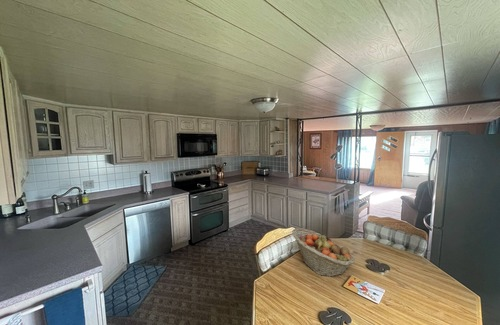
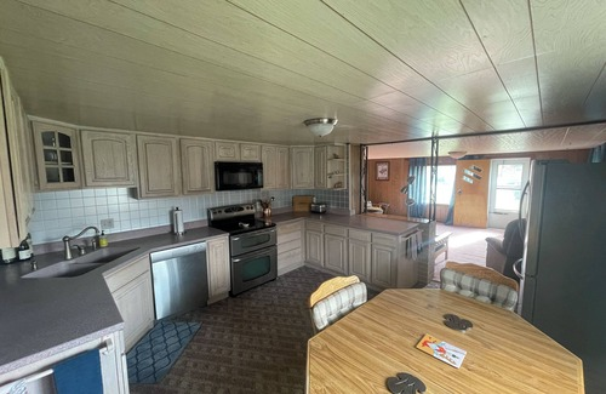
- fruit basket [291,227,355,278]
